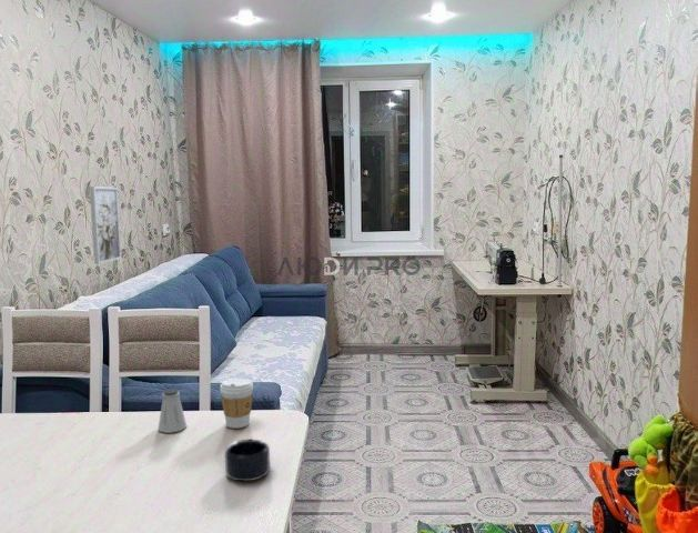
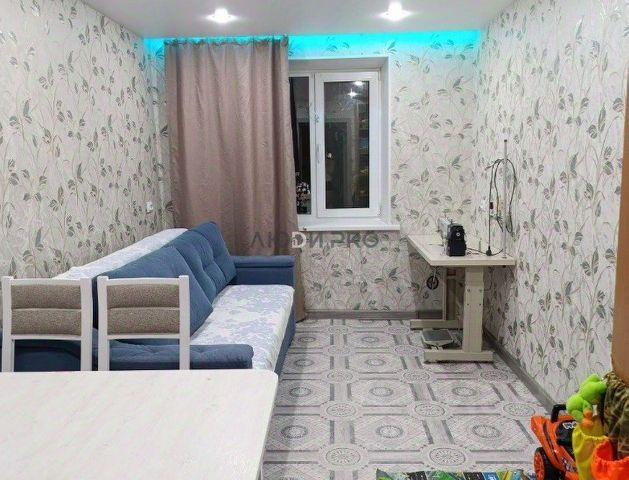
- coffee cup [219,378,254,430]
- wall art [89,185,122,265]
- saltshaker [158,388,188,434]
- mug [224,439,271,483]
